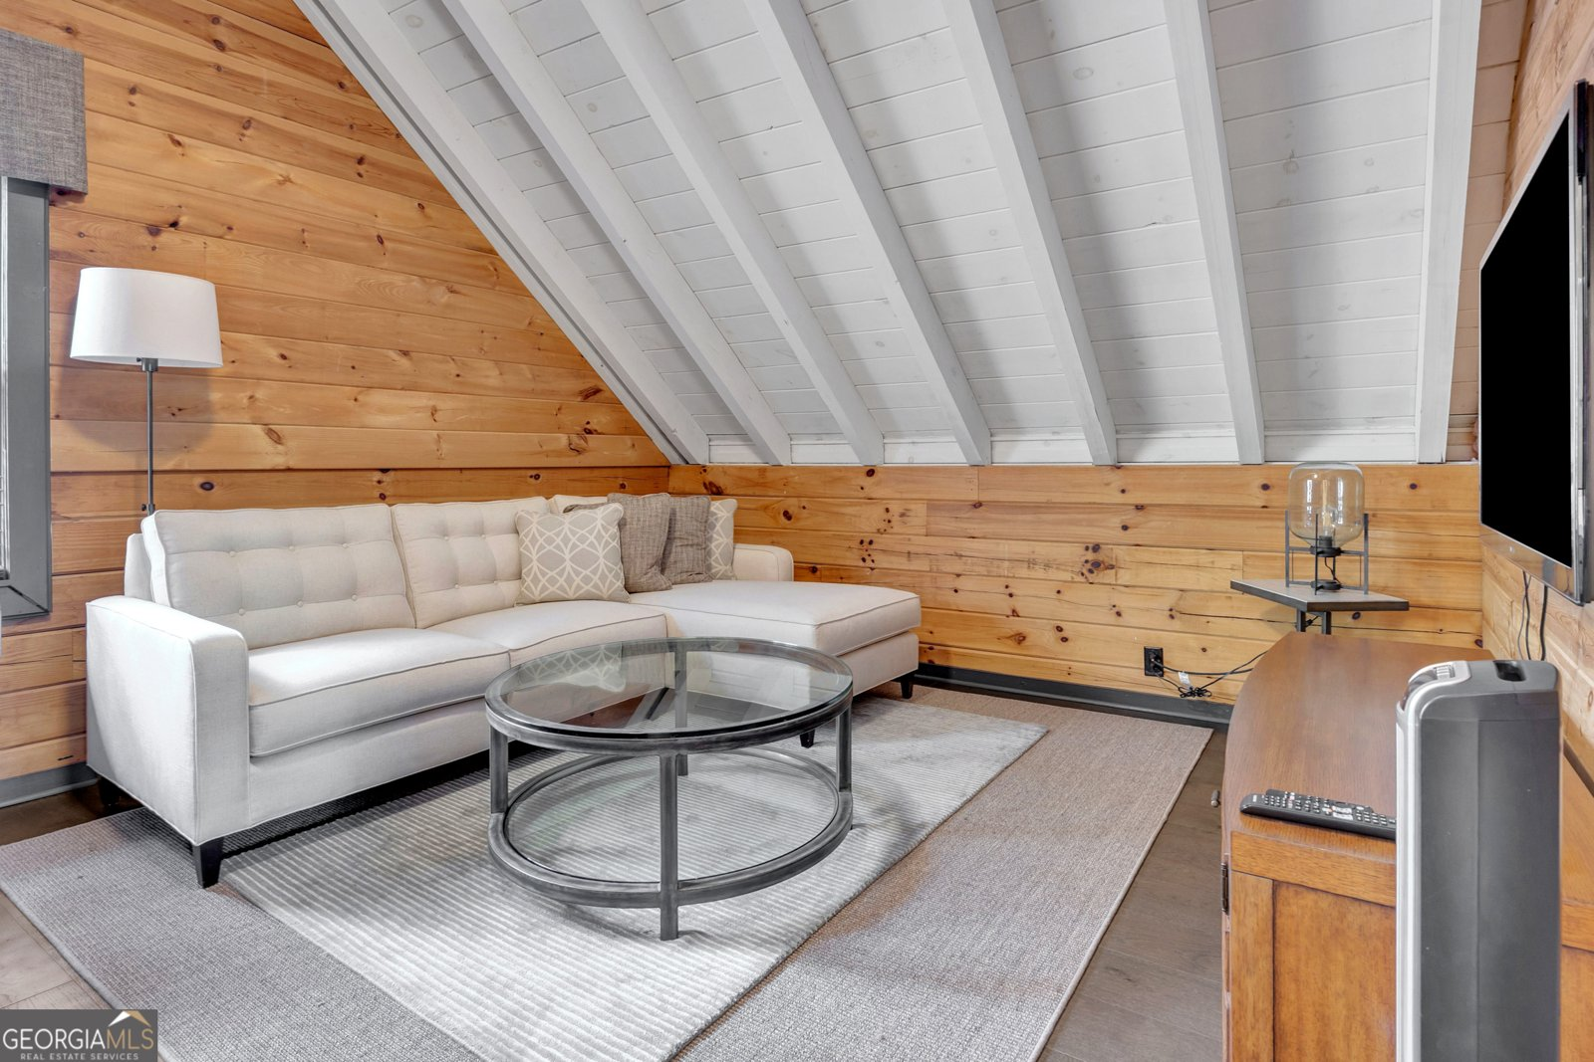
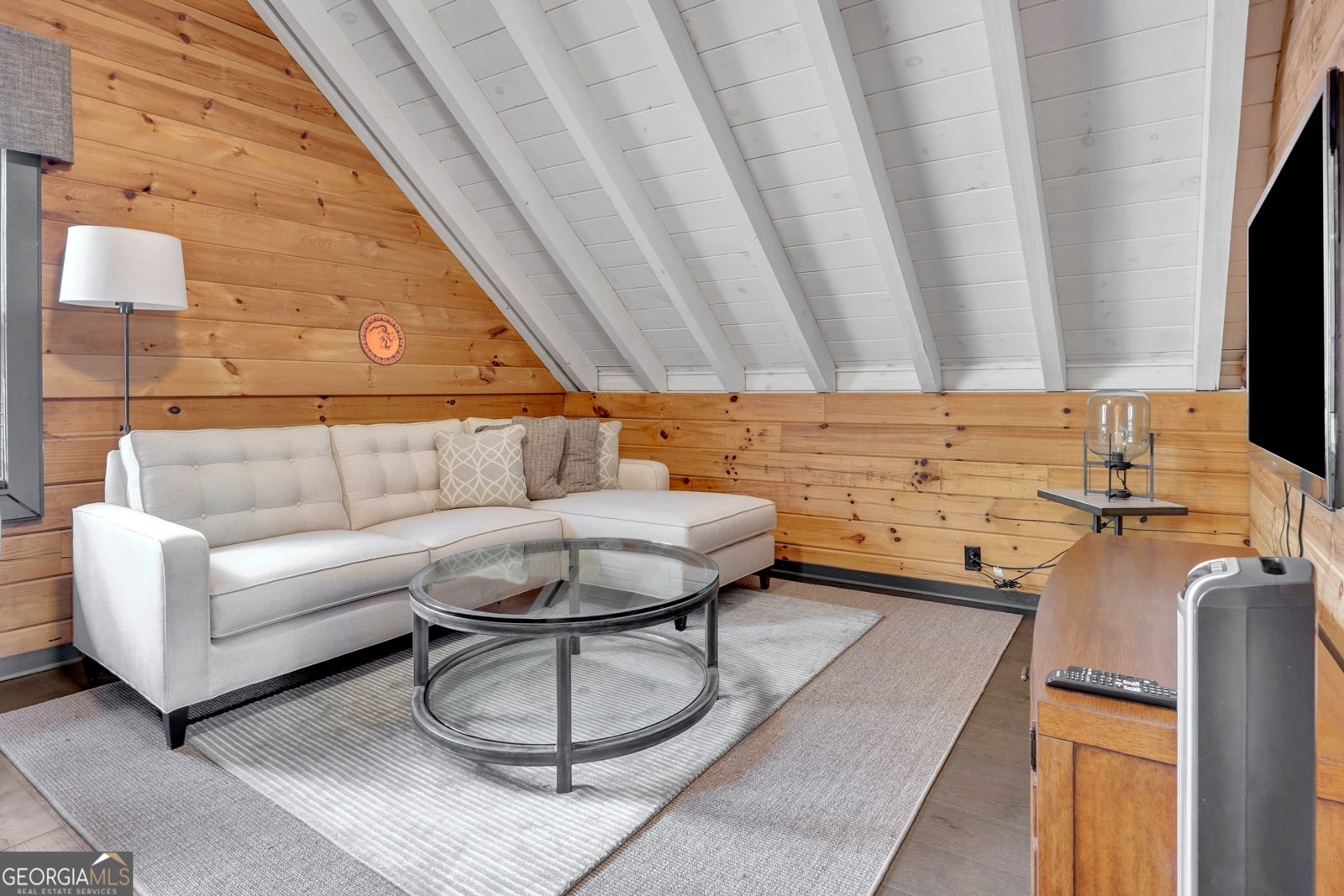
+ decorative plate [358,312,407,367]
